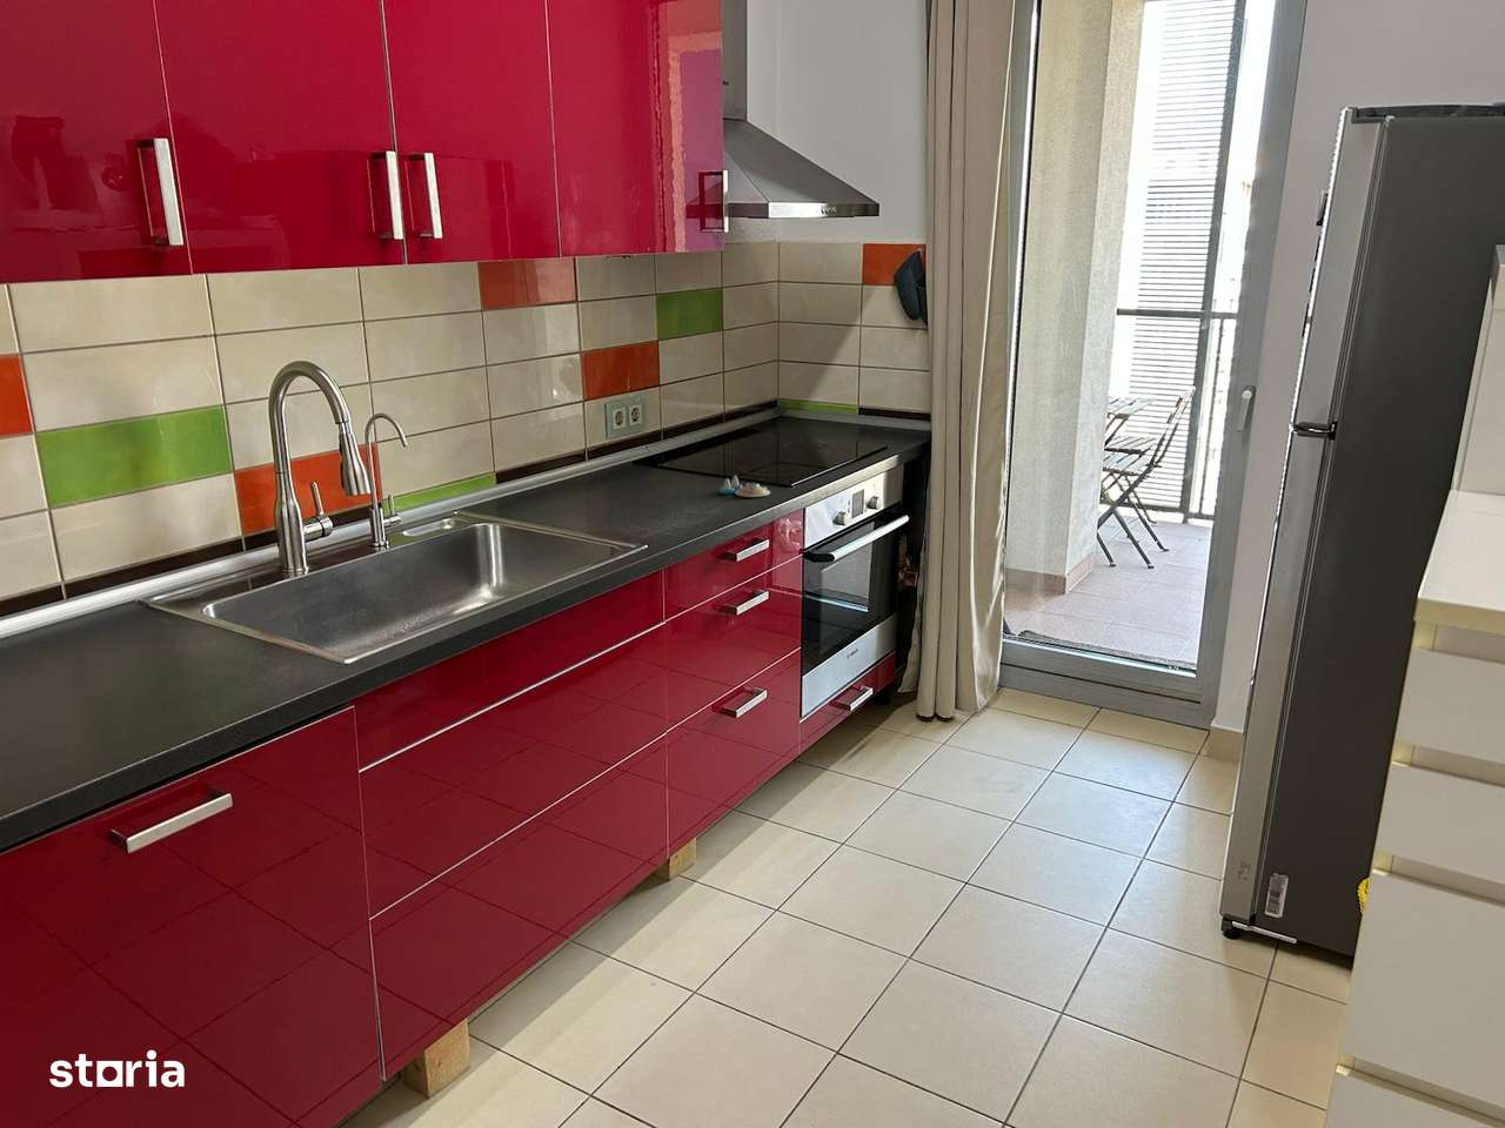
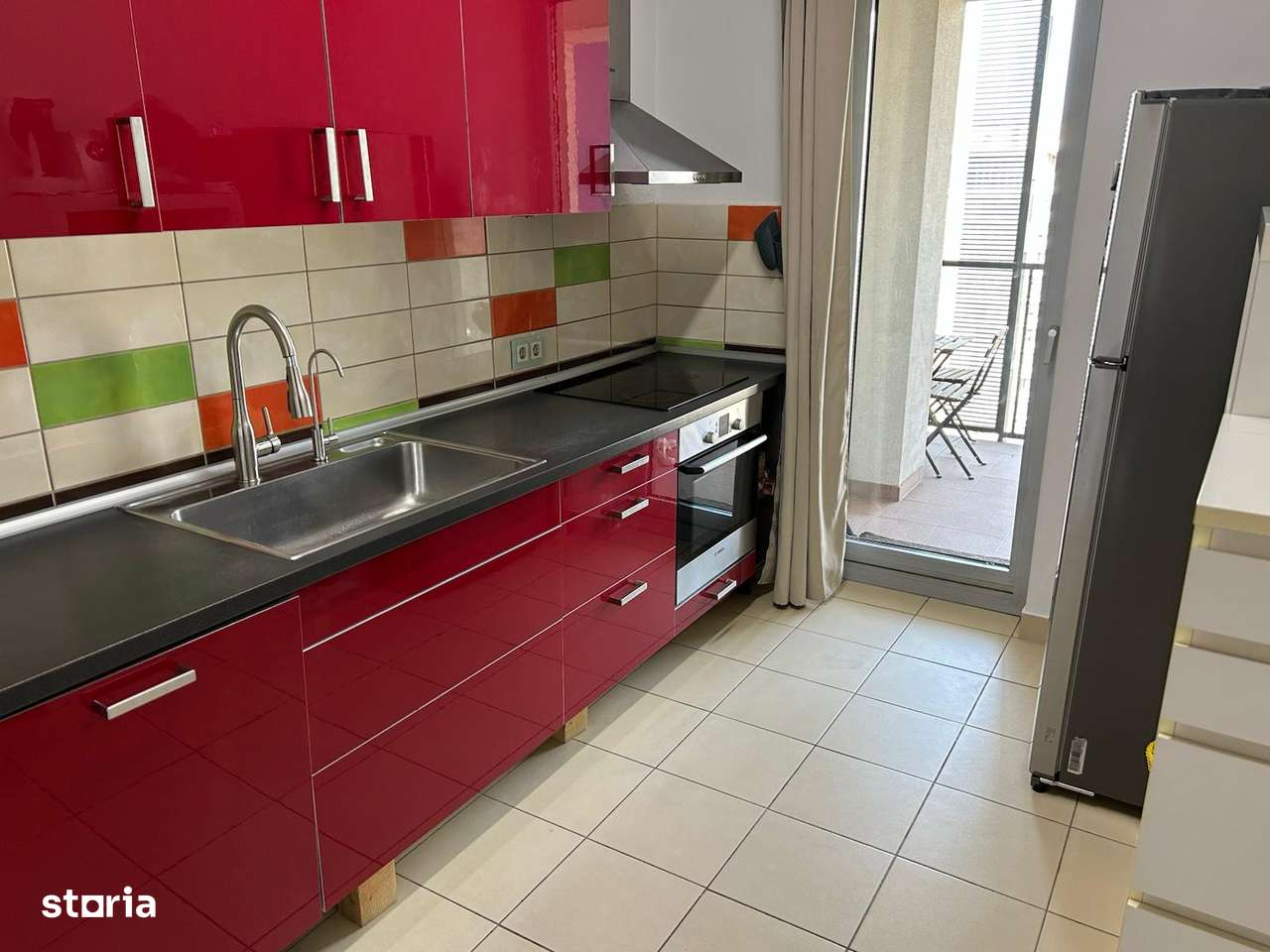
- salt and pepper shaker set [718,475,771,498]
